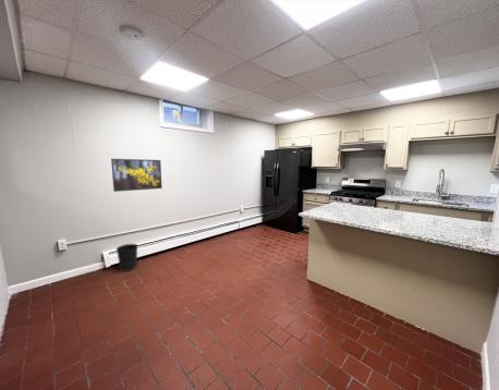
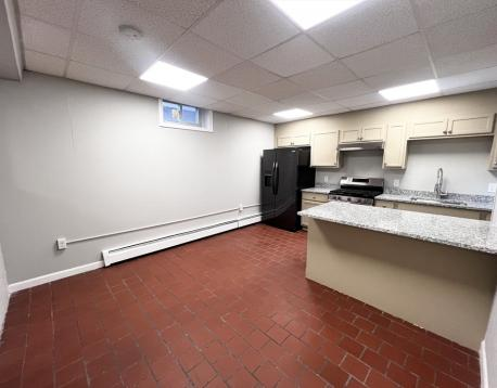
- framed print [110,158,163,193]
- wastebasket [115,243,139,272]
